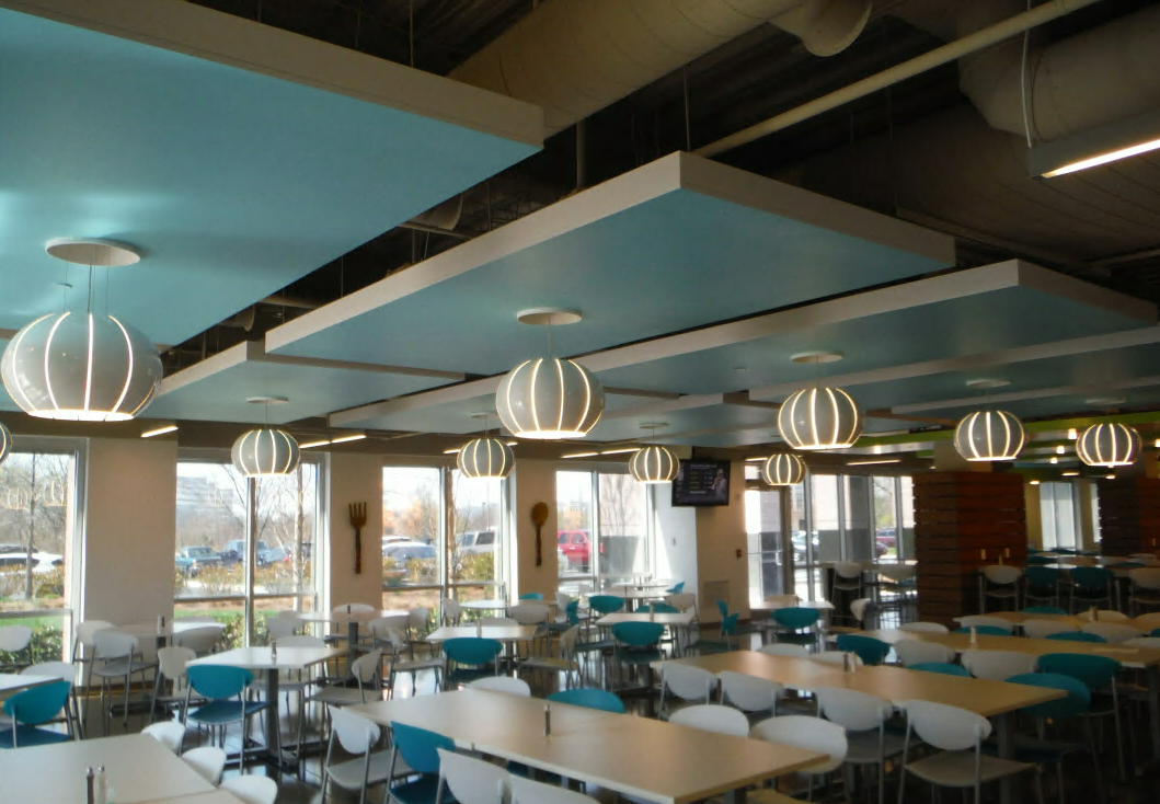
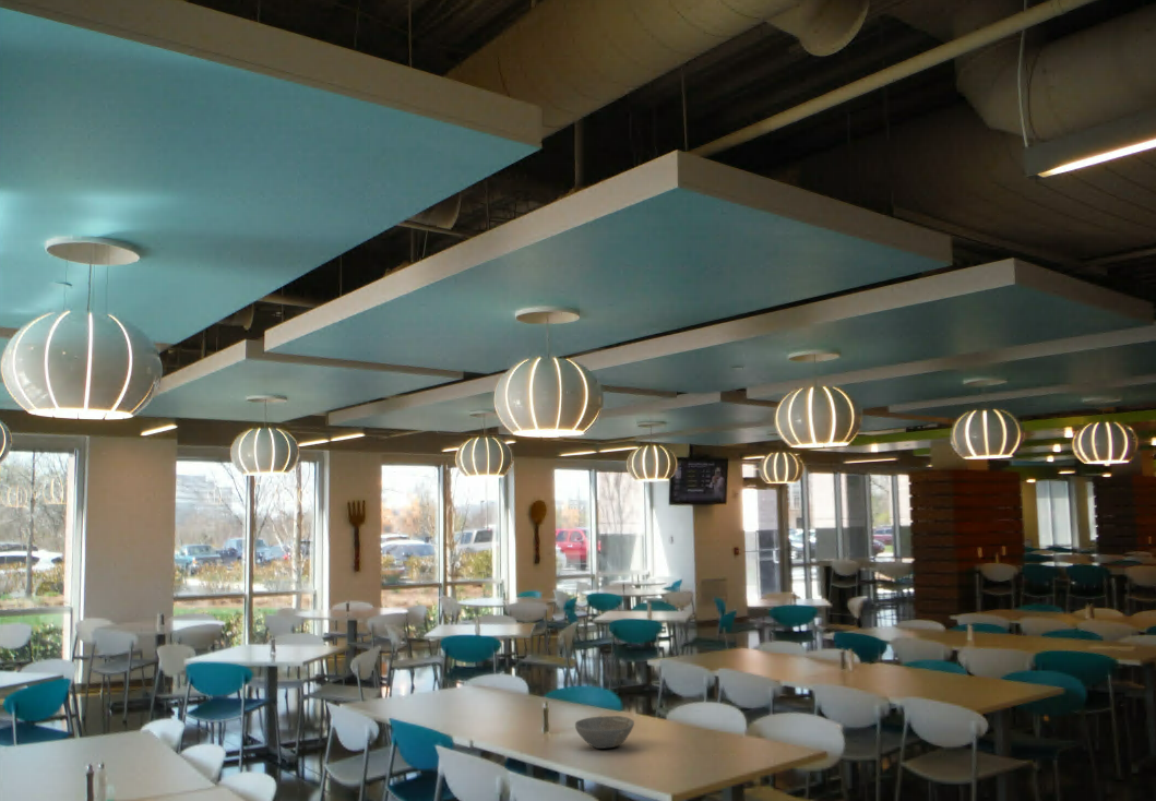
+ bowl [574,715,635,750]
